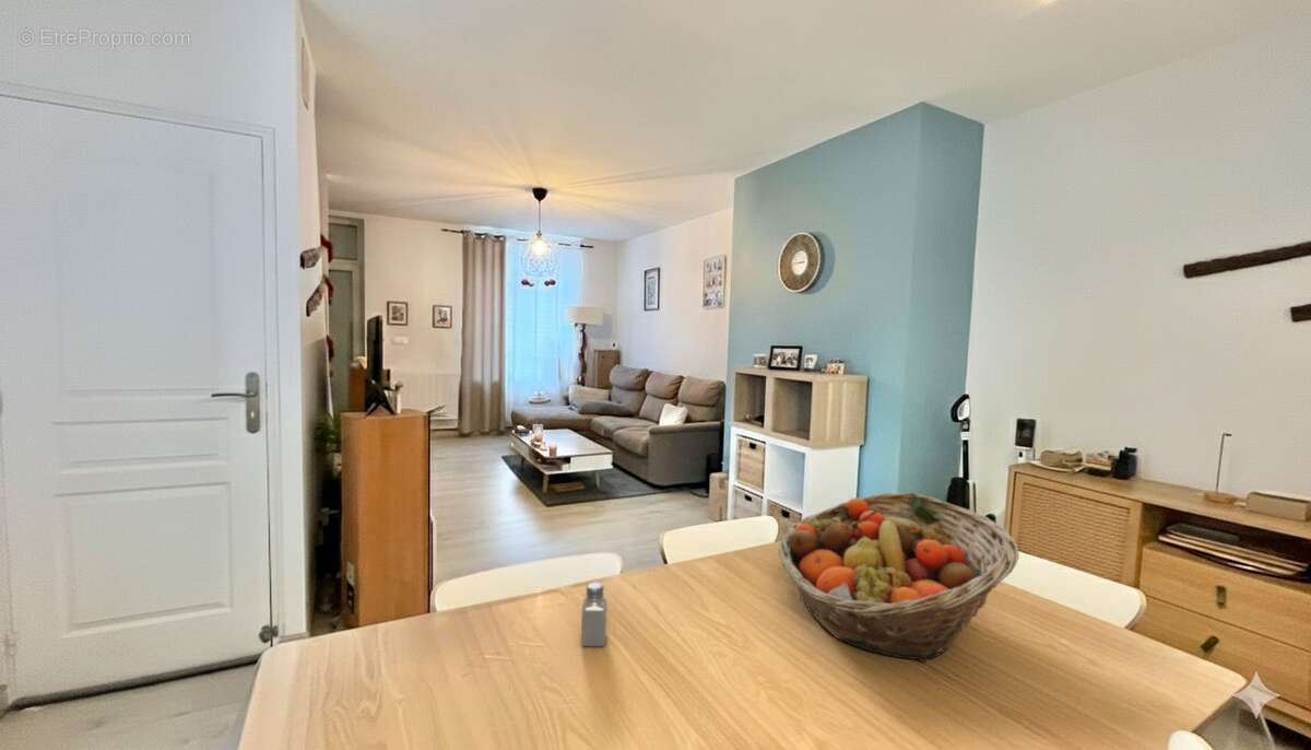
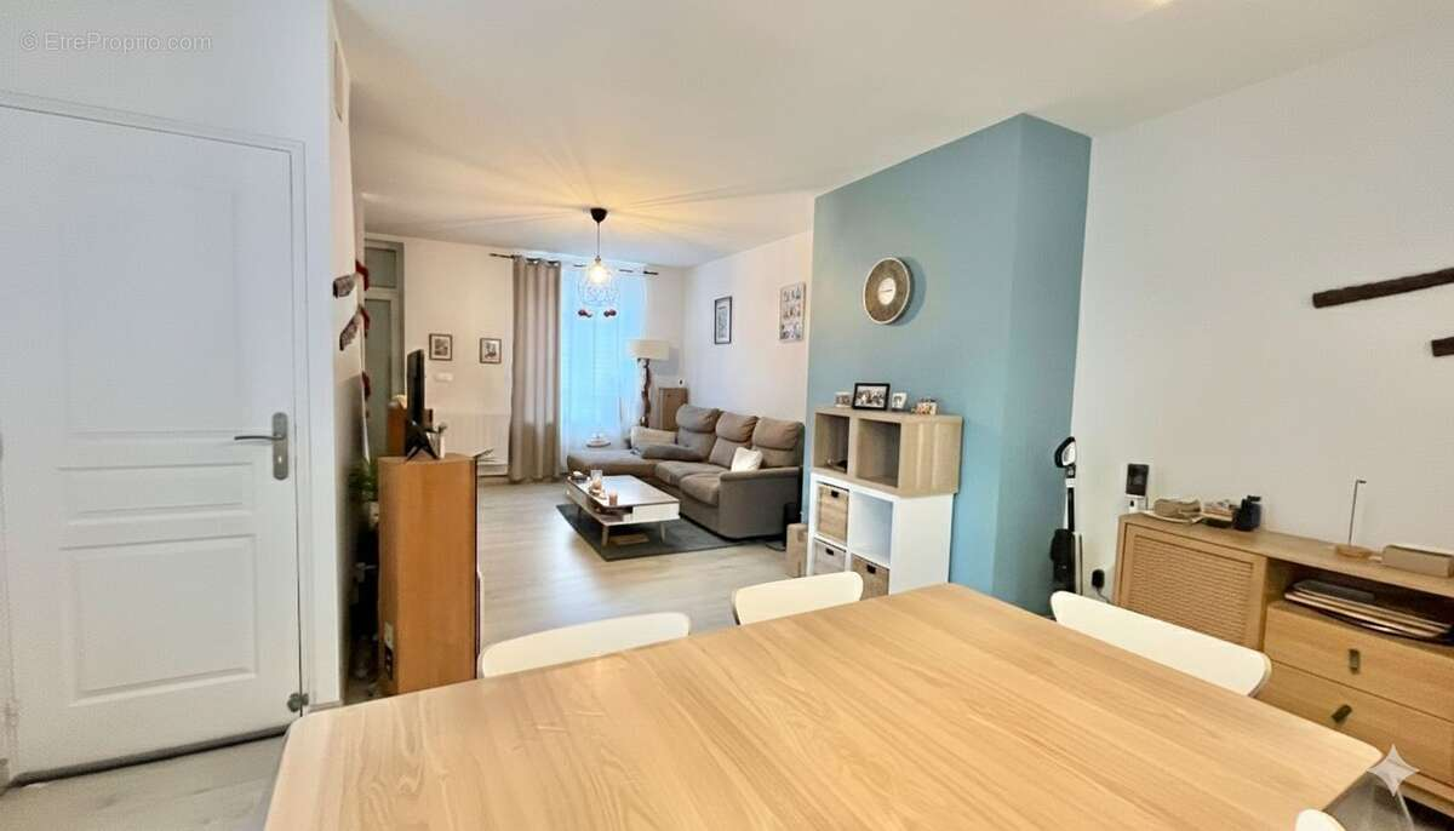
- saltshaker [580,582,609,647]
- fruit basket [778,492,1020,664]
